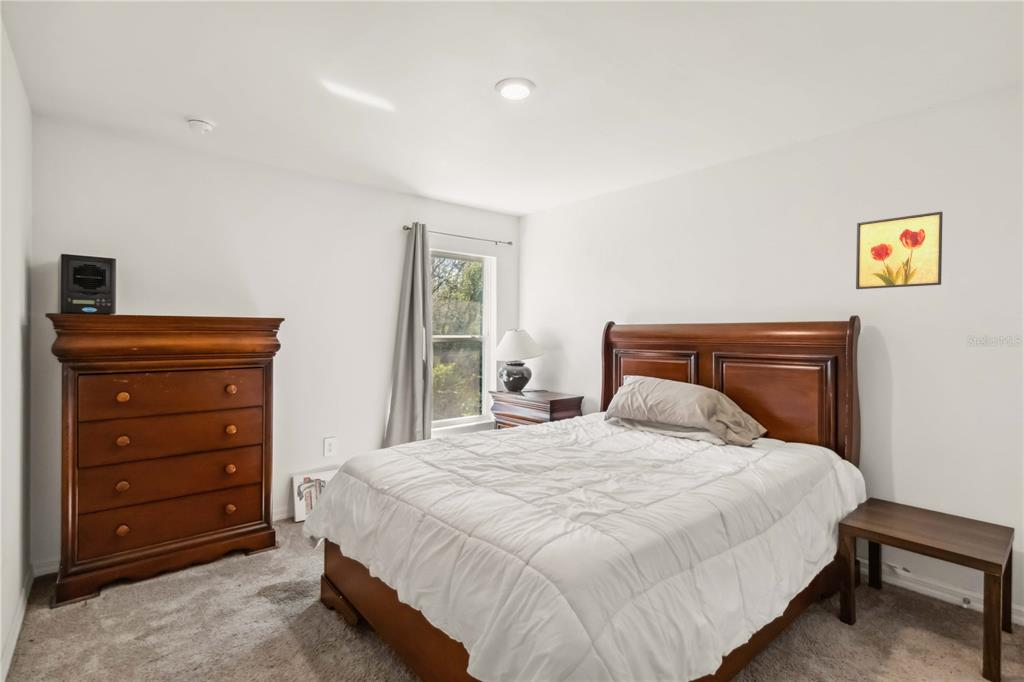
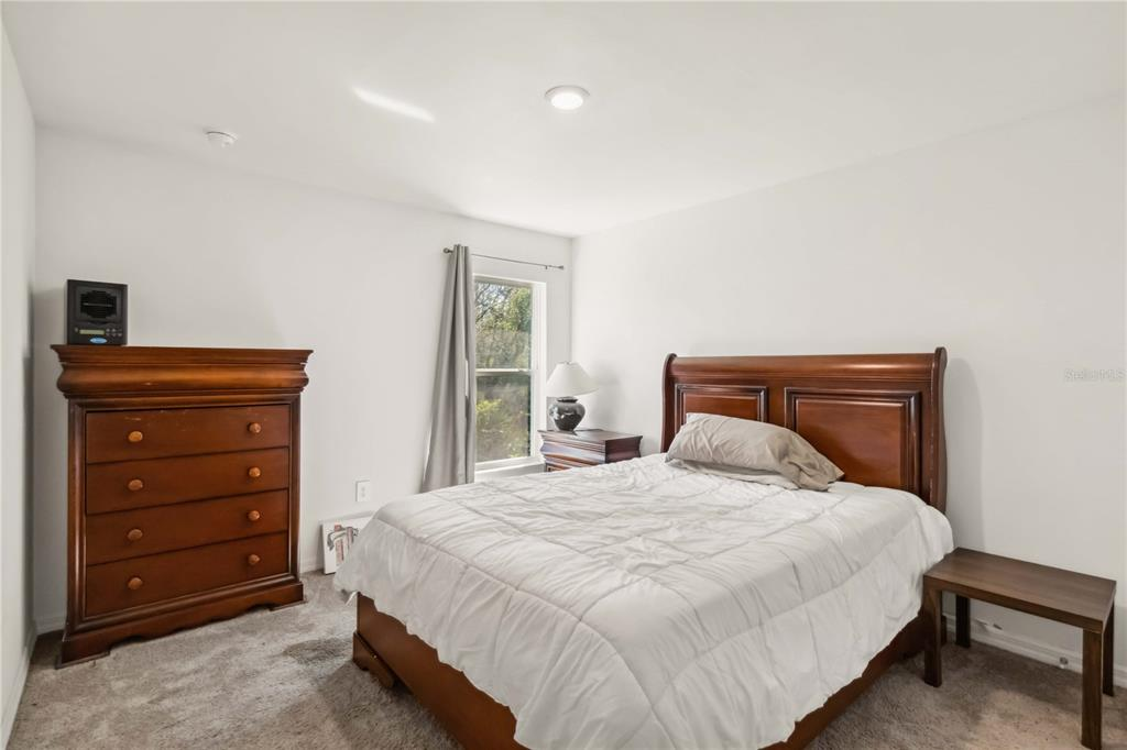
- wall art [855,211,944,290]
